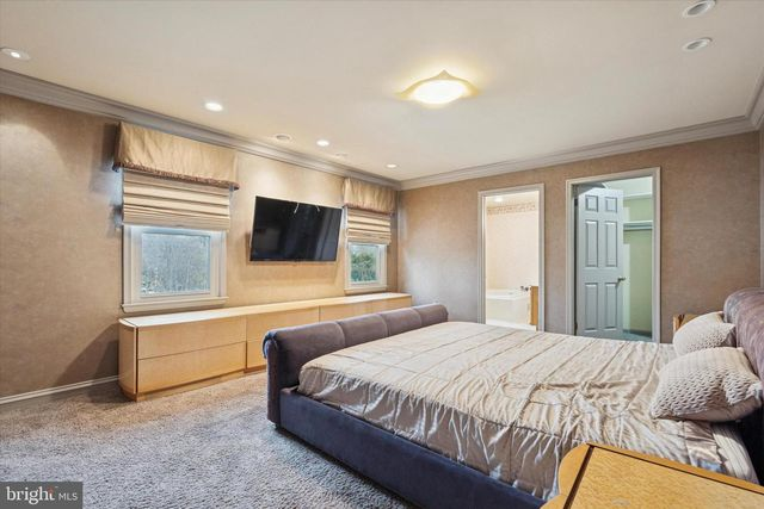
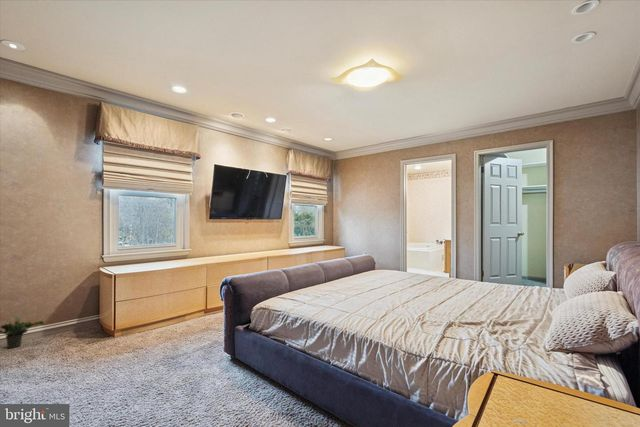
+ potted plant [0,314,45,349]
